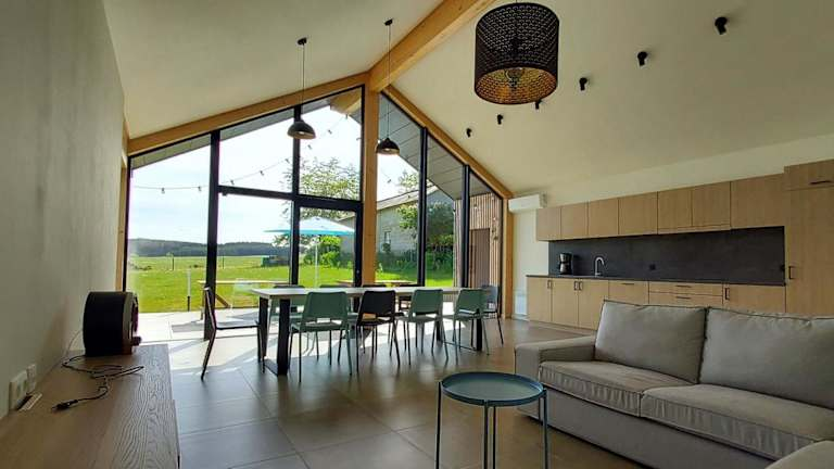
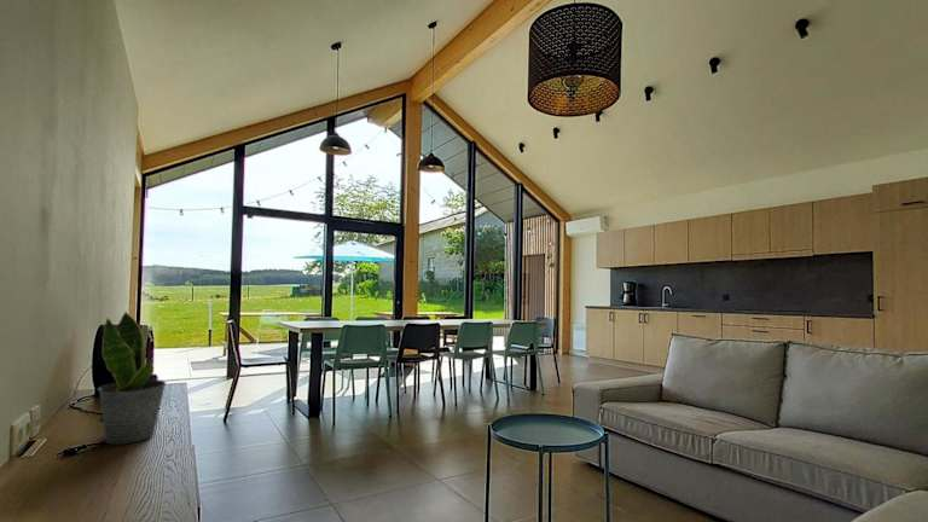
+ potted plant [97,309,168,445]
